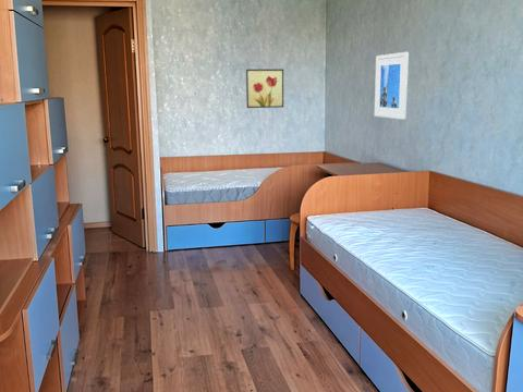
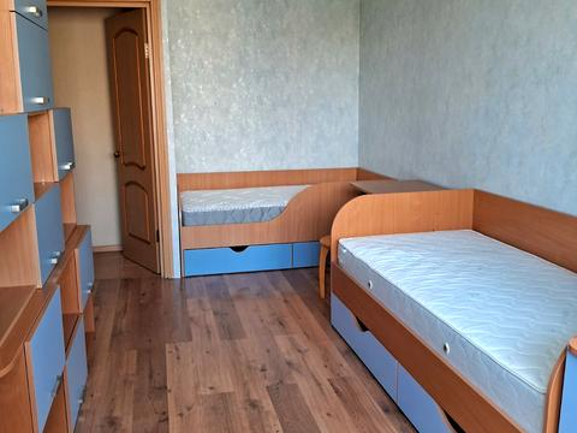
- wall art [245,69,284,109]
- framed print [374,51,410,121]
